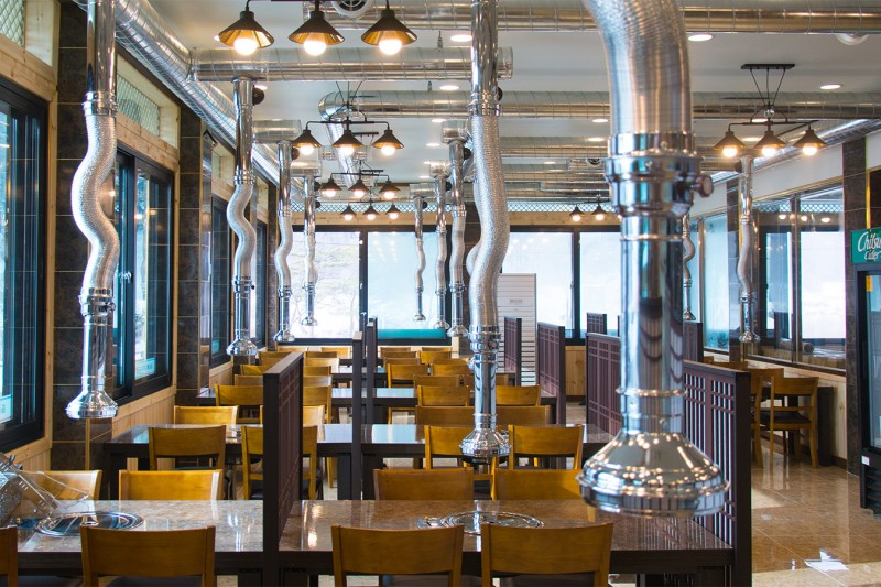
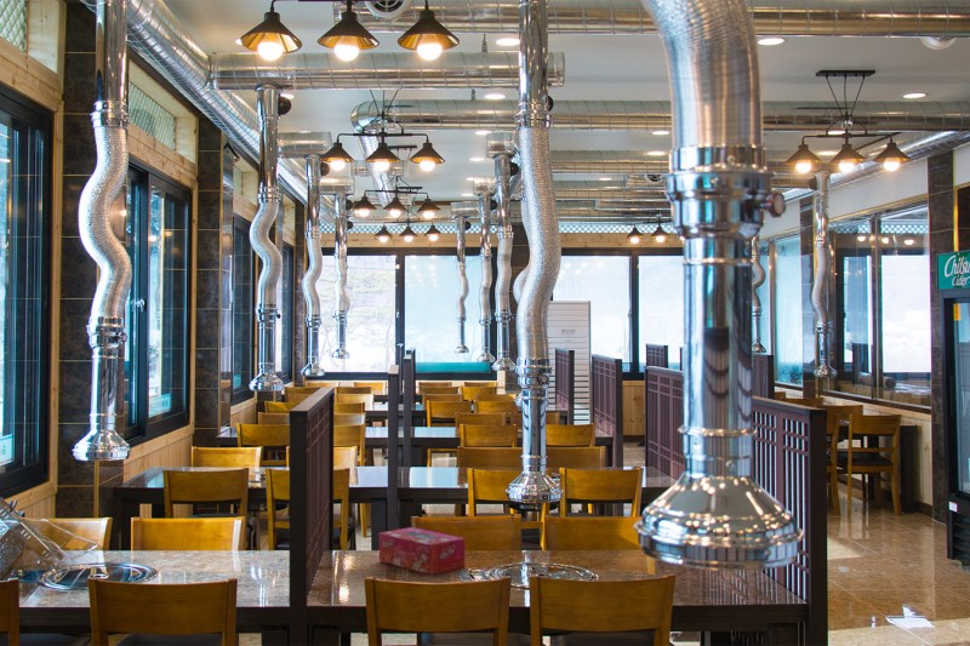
+ tissue box [378,526,466,576]
